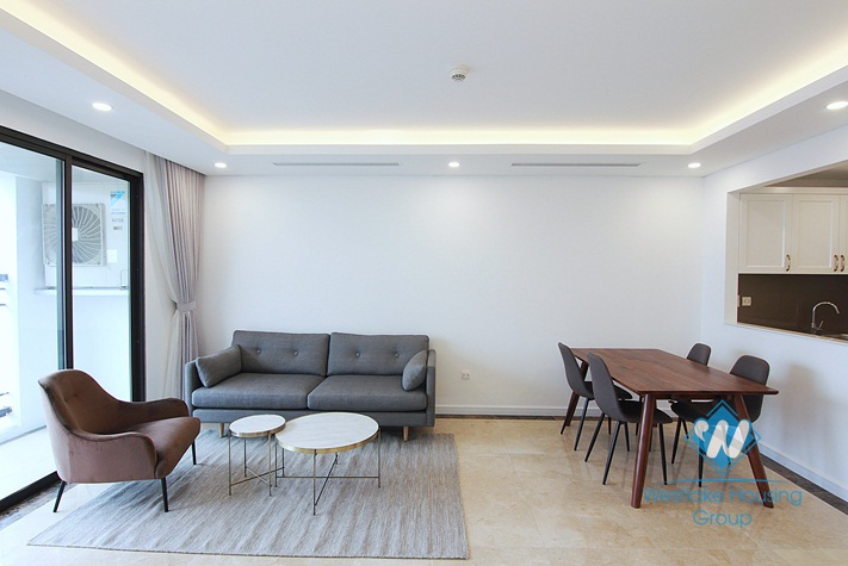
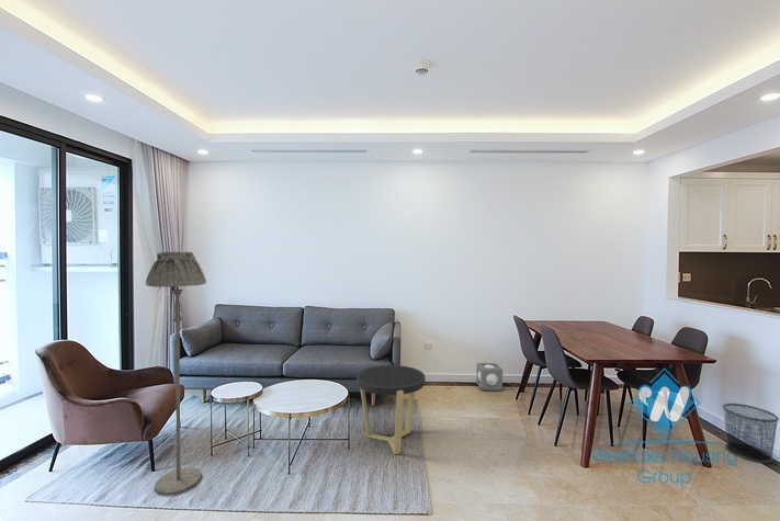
+ side table [355,364,427,455]
+ waste bin [722,403,780,464]
+ floor lamp [145,251,207,496]
+ speaker [475,362,504,392]
